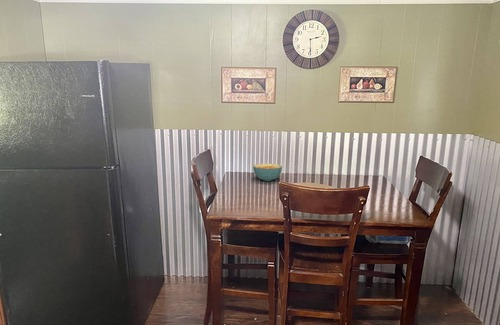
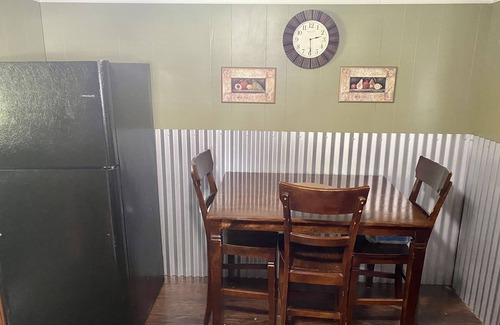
- cereal bowl [252,163,283,182]
